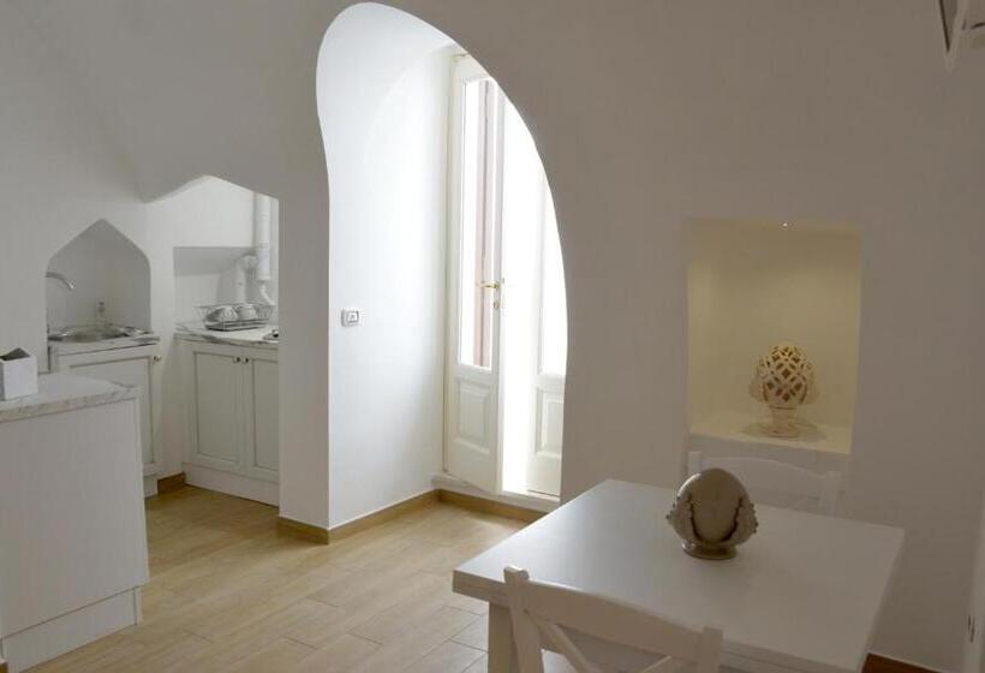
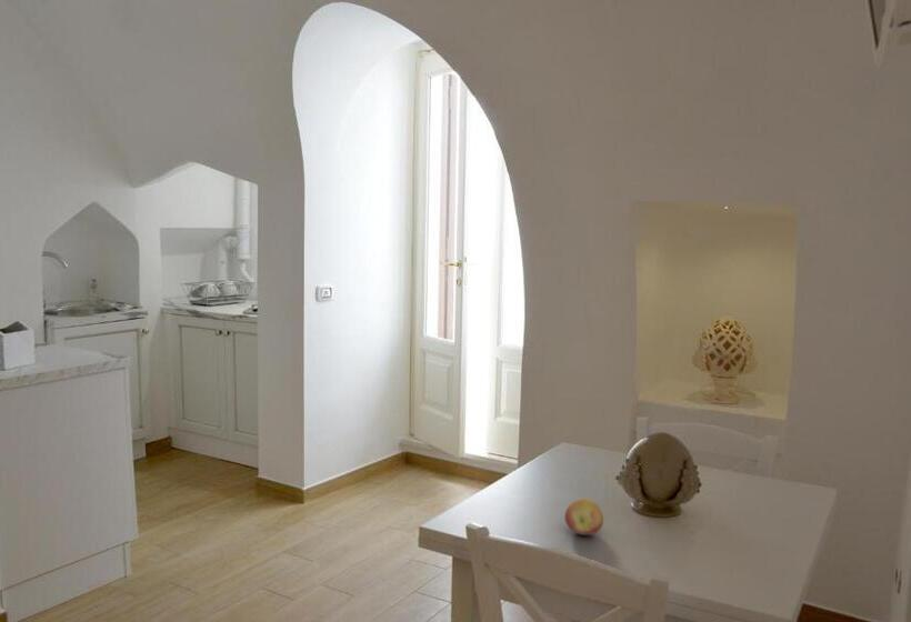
+ fruit [563,498,604,536]
